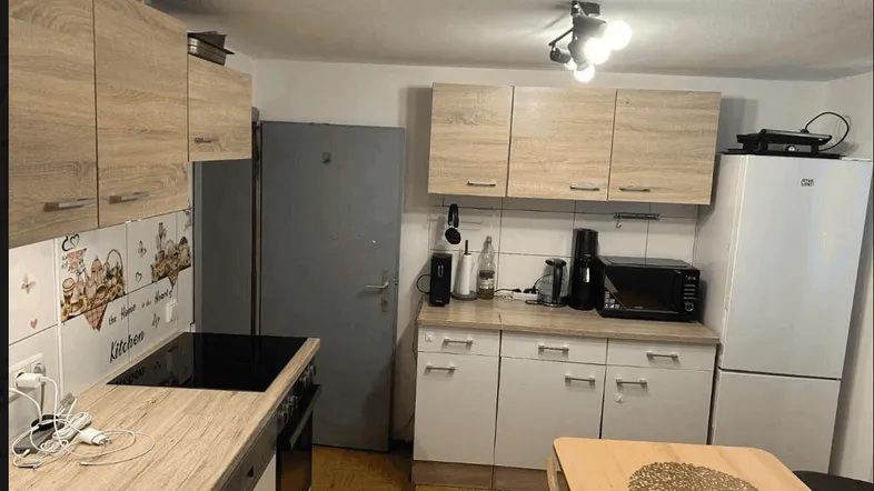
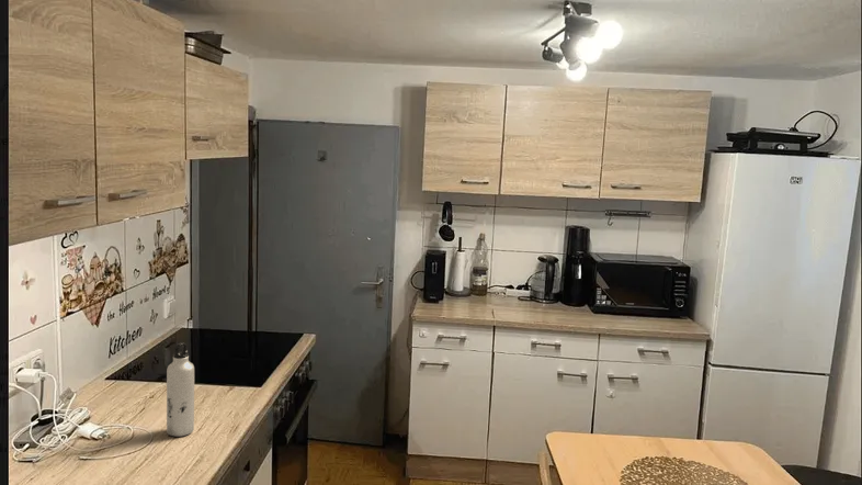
+ water bottle [166,341,195,438]
